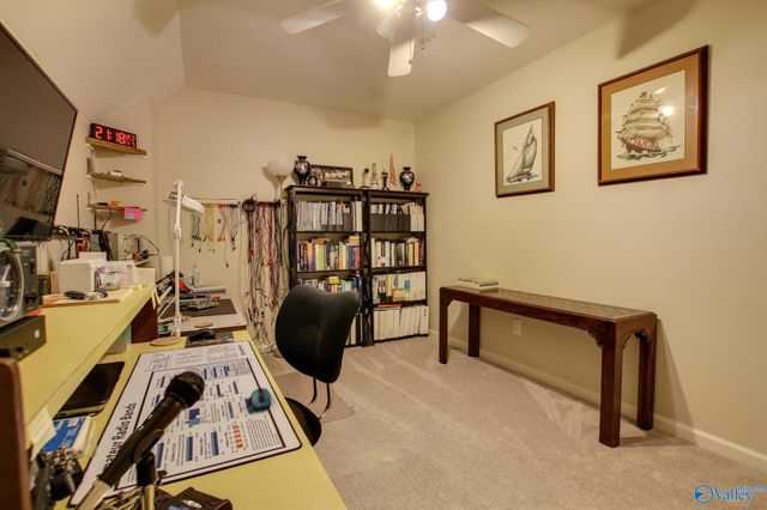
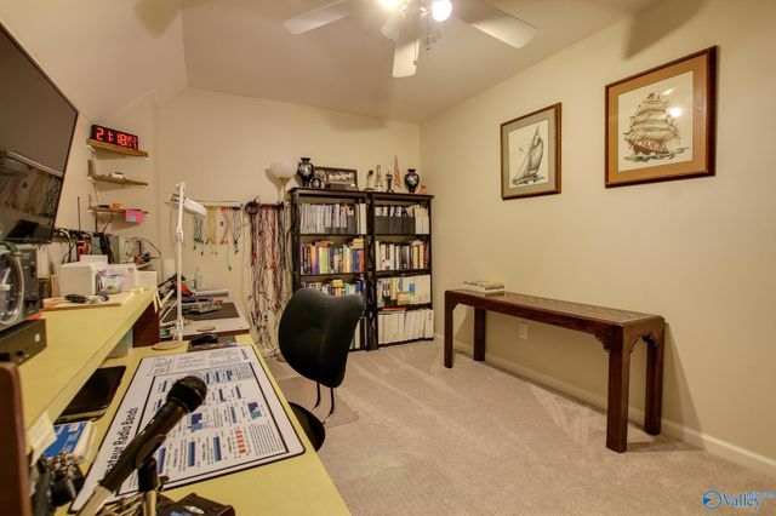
- computer mouse [248,387,272,411]
